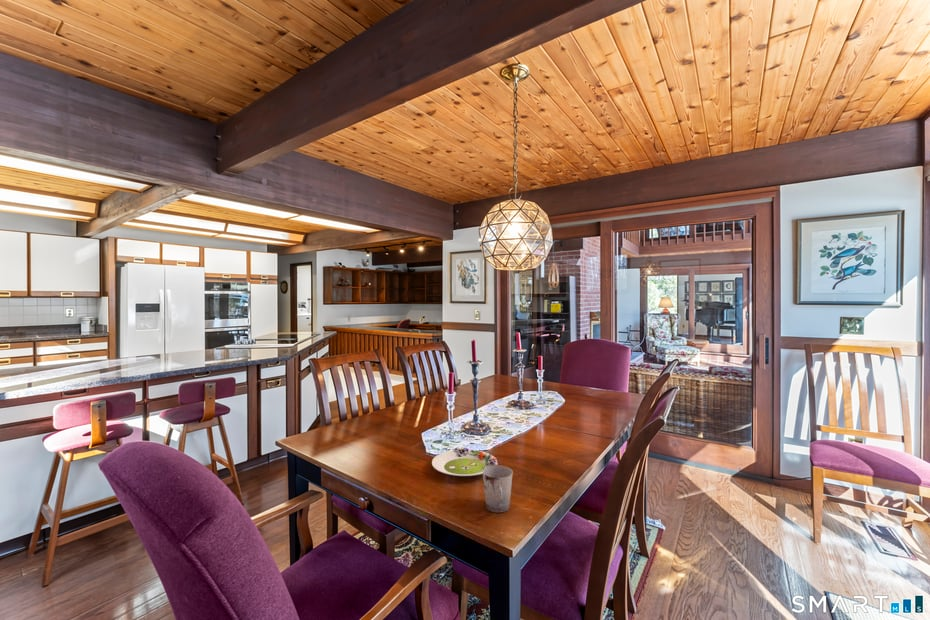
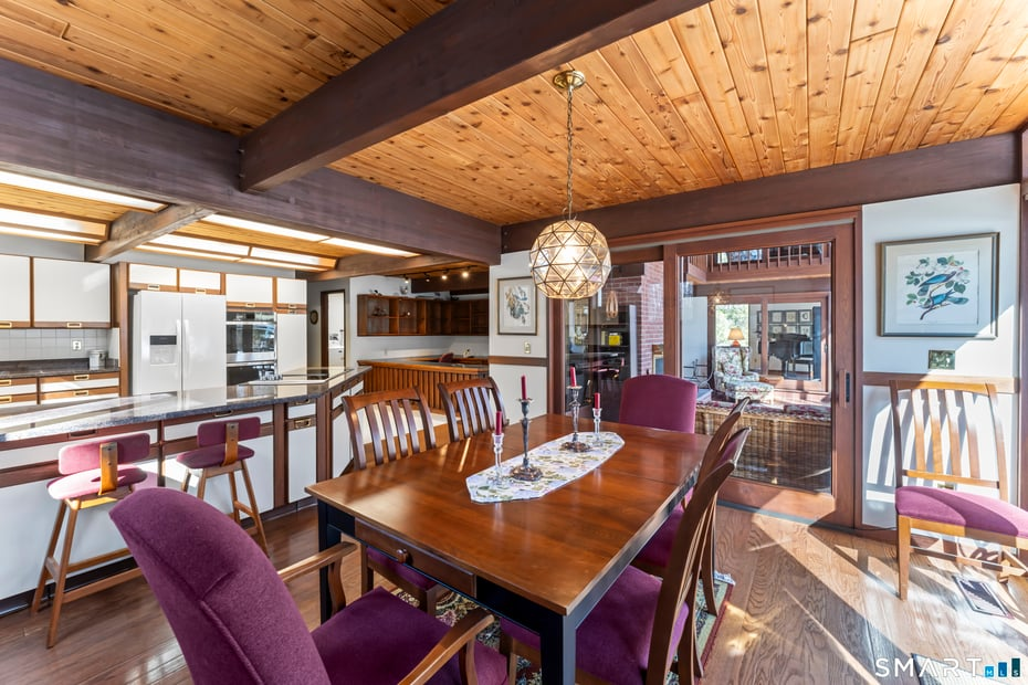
- cup [482,465,514,513]
- salad plate [431,446,499,477]
